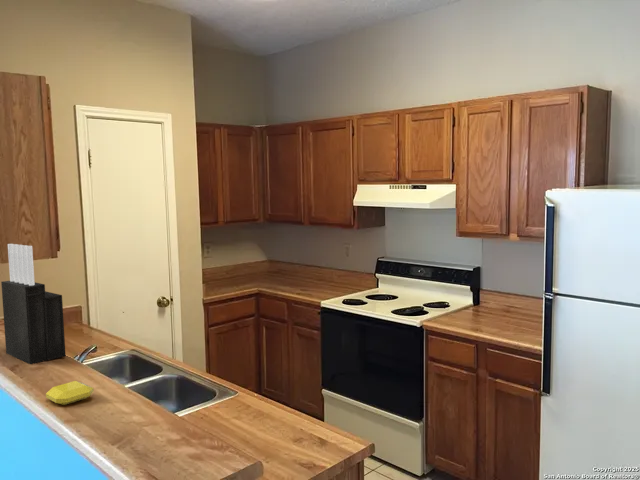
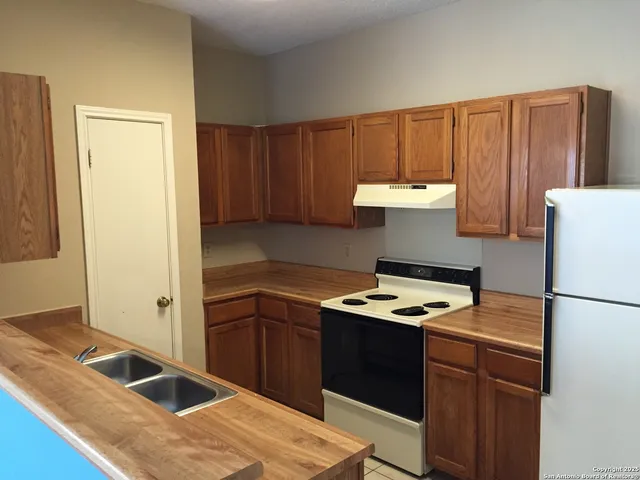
- knife block [0,243,67,365]
- soap bar [45,380,95,406]
